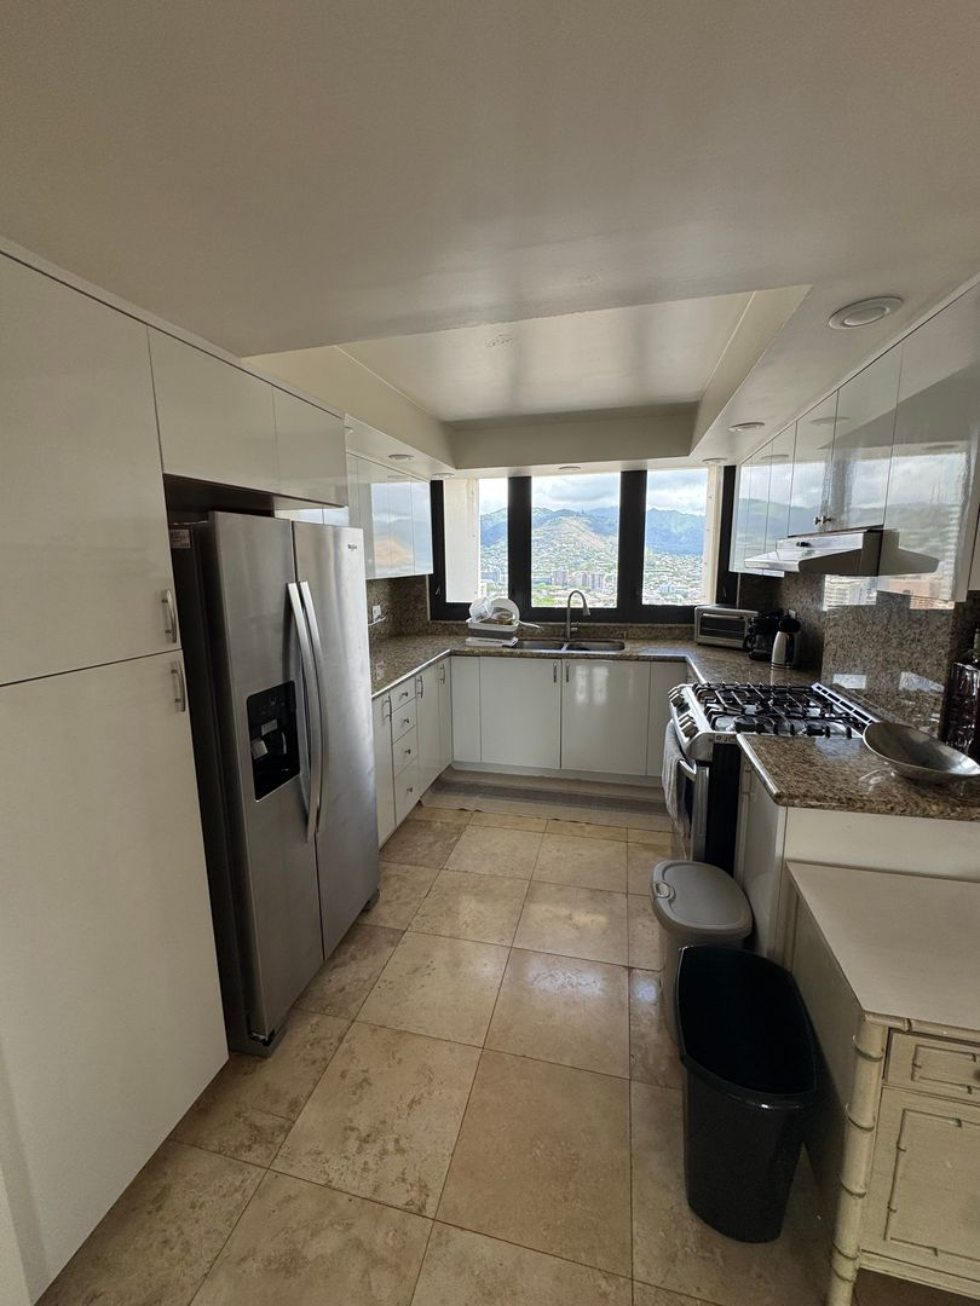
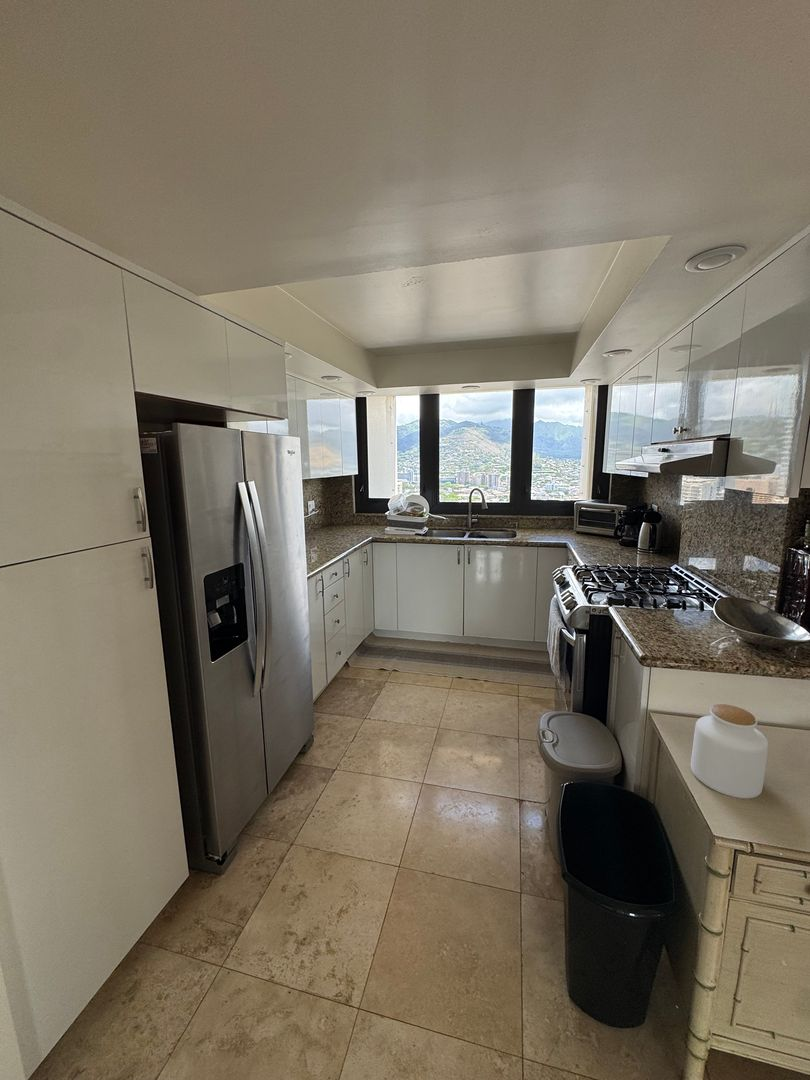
+ jar [690,703,769,799]
